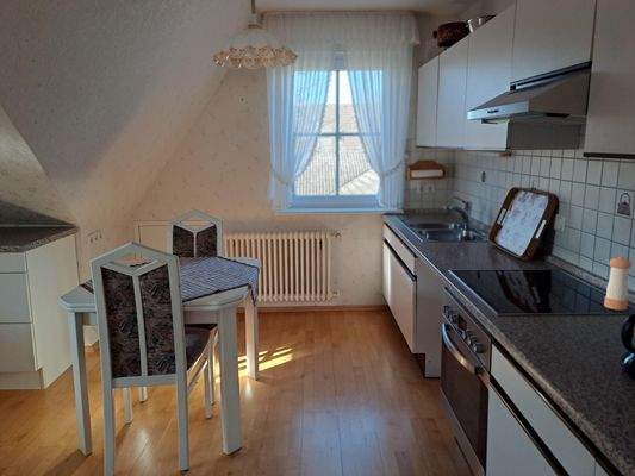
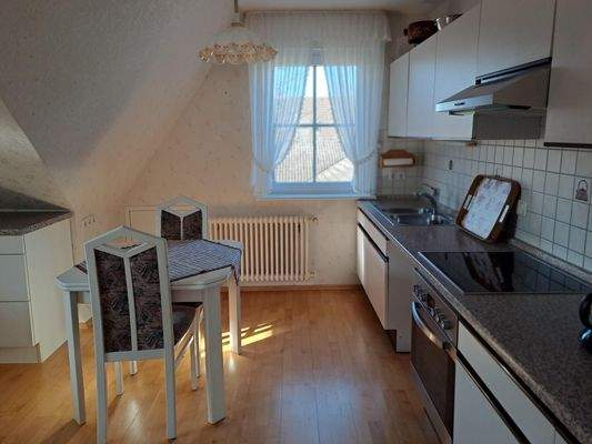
- pepper shaker [603,255,633,311]
